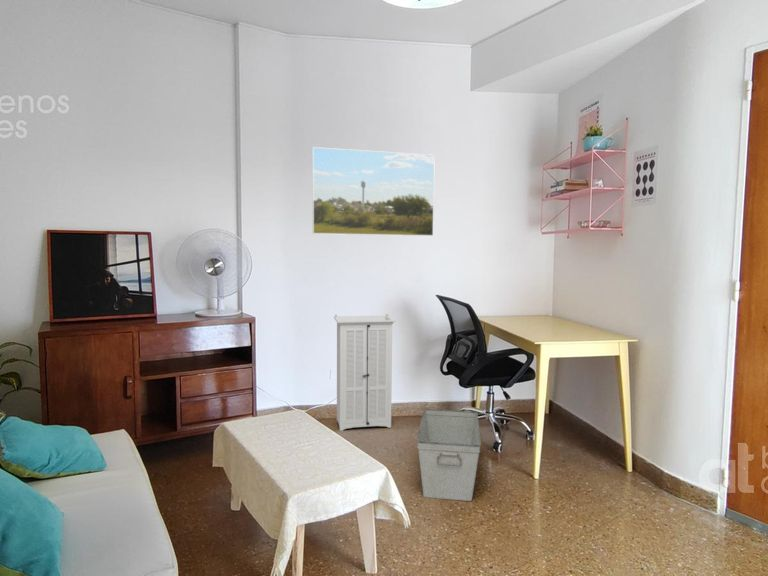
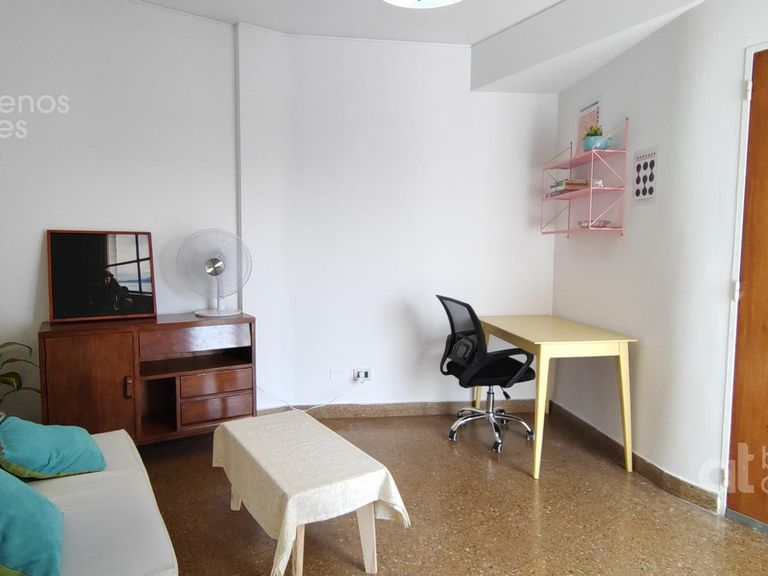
- storage cabinet [333,314,397,432]
- storage bin [416,408,482,502]
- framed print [311,146,436,237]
